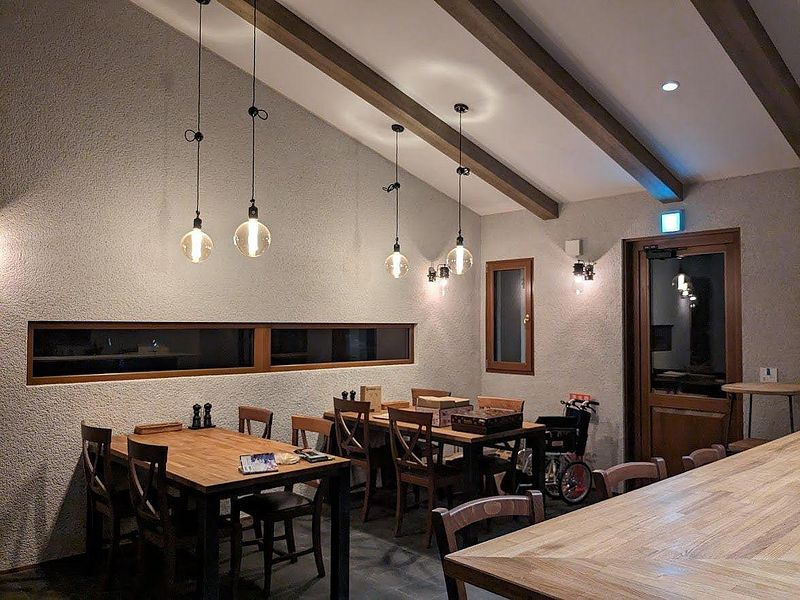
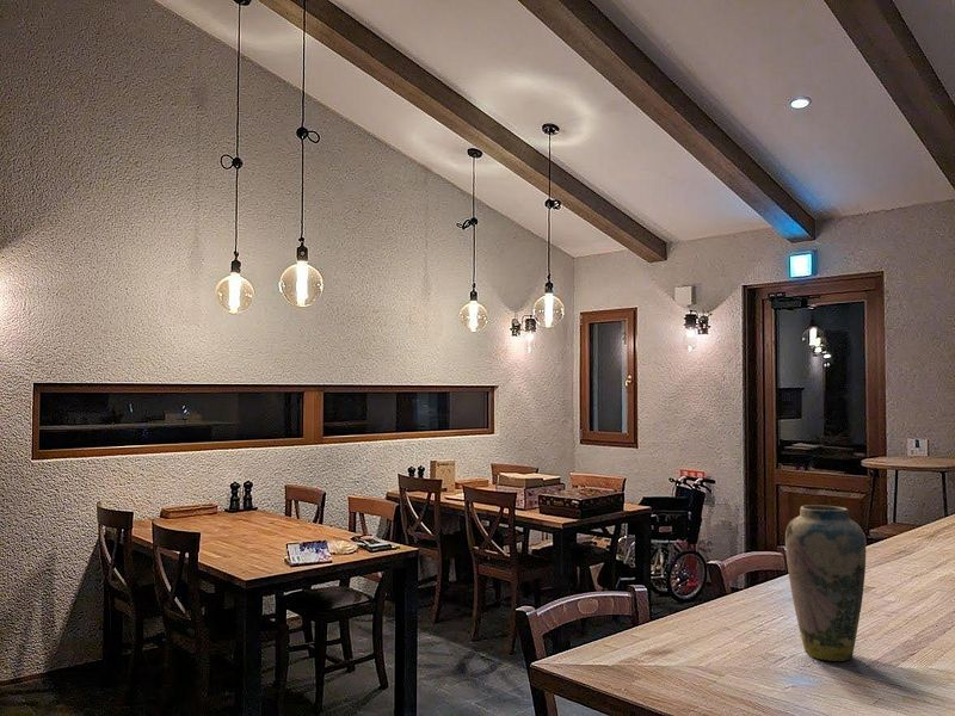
+ vase [784,504,867,662]
